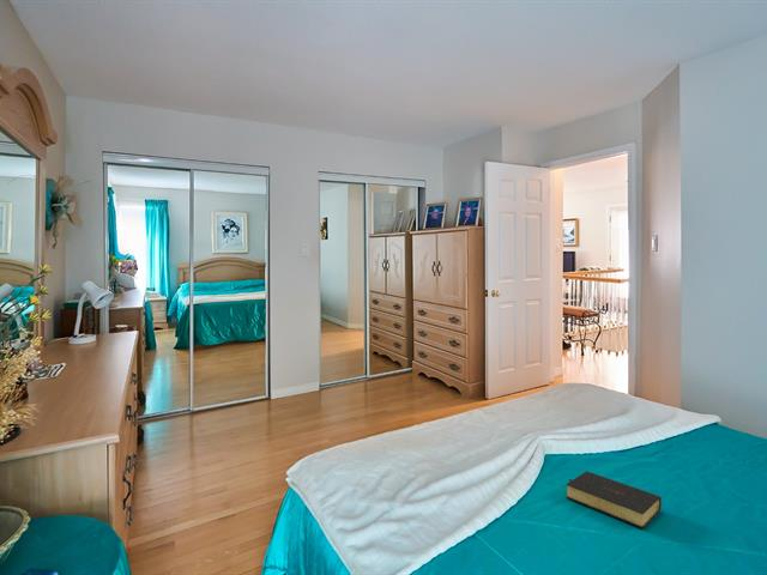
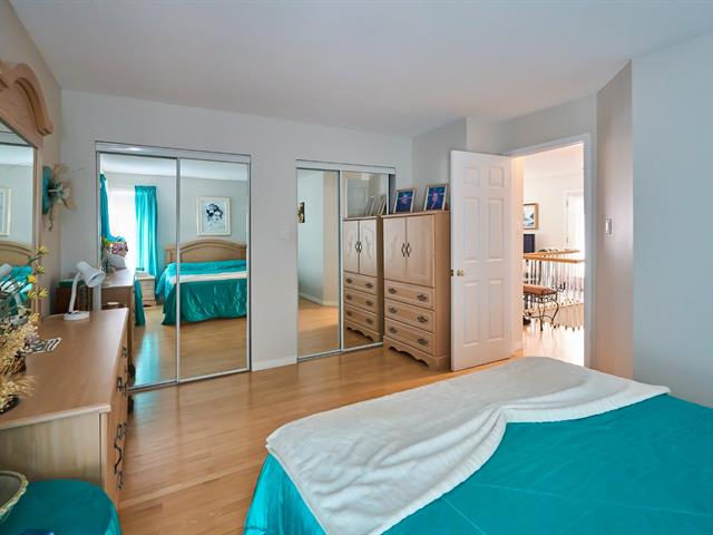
- bible [564,470,663,529]
